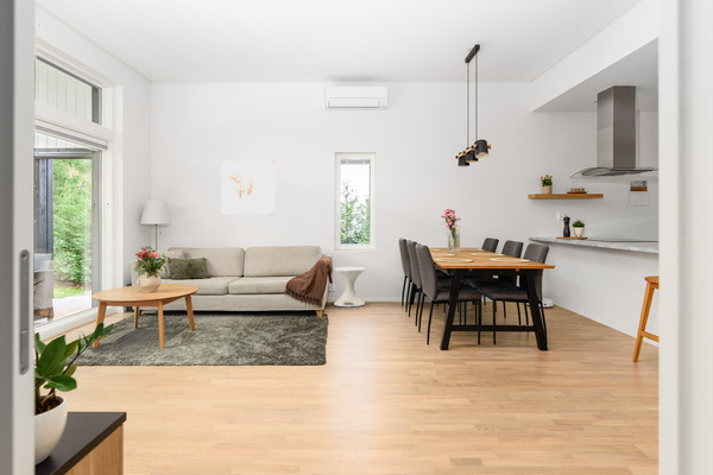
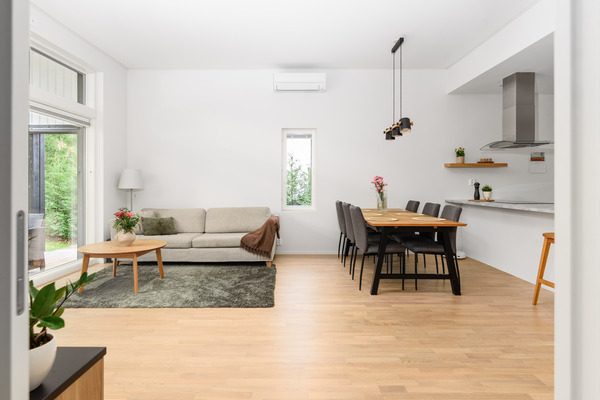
- wall art [220,159,277,216]
- side table [333,266,366,308]
